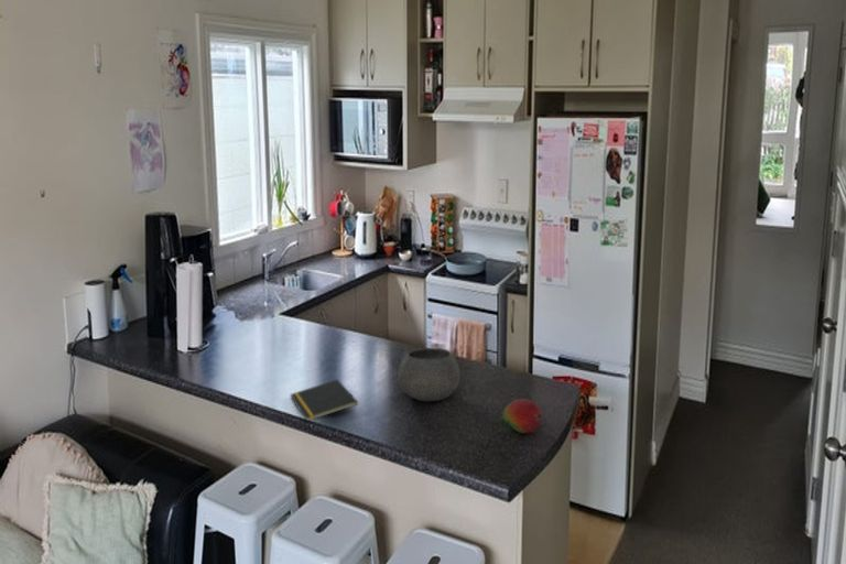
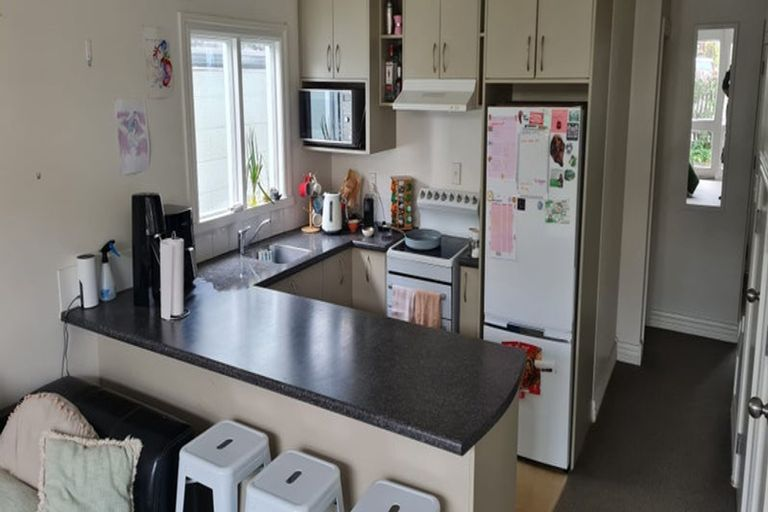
- bowl [397,347,460,402]
- fruit [501,398,543,434]
- notepad [290,379,359,422]
